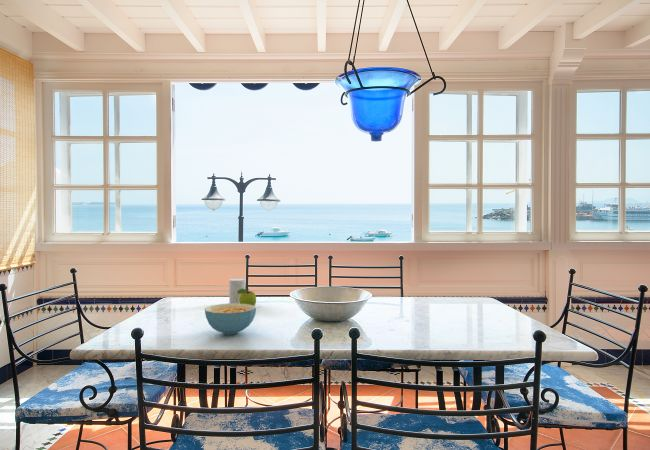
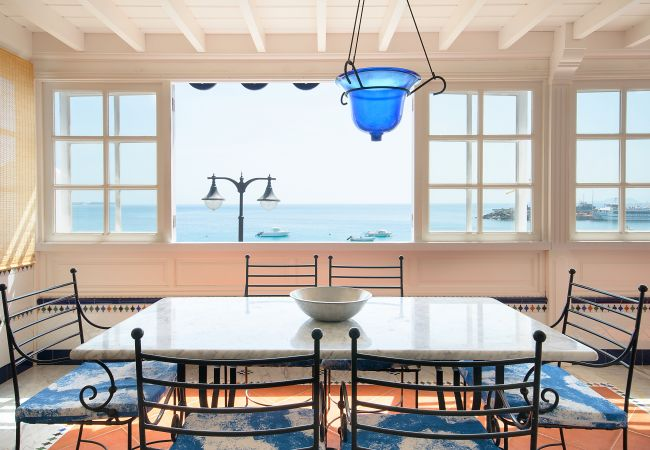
- cereal bowl [204,303,257,336]
- fruit [237,288,257,306]
- cup [228,278,247,304]
